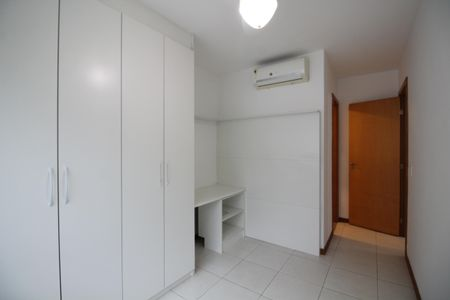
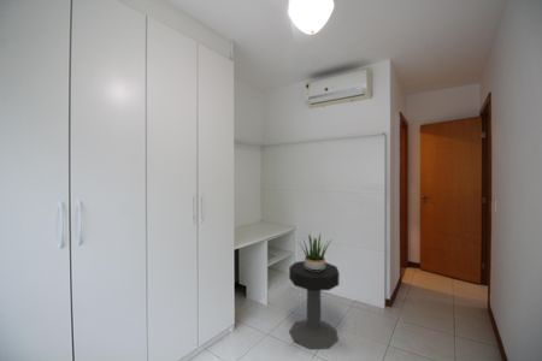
+ potted plant [296,233,332,271]
+ side table [288,260,341,350]
